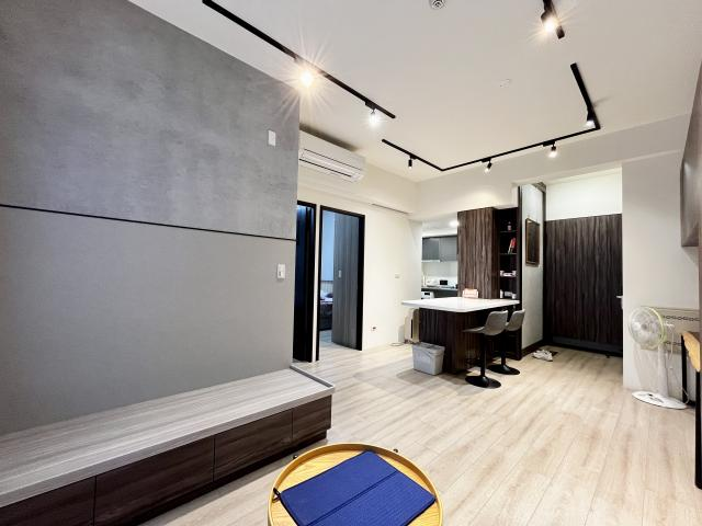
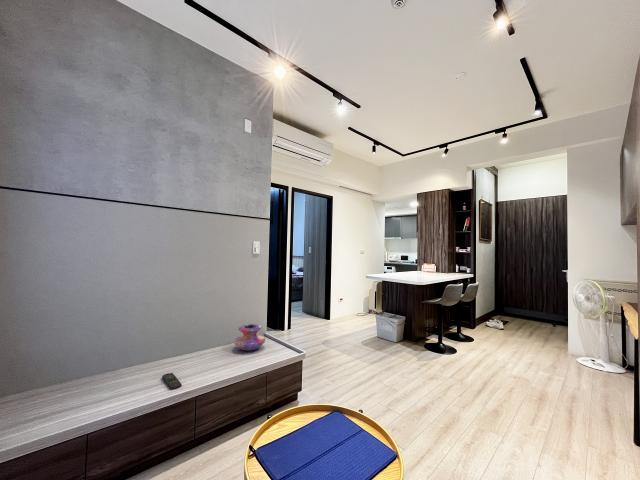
+ decorative vase [233,323,266,352]
+ remote control [161,372,183,391]
